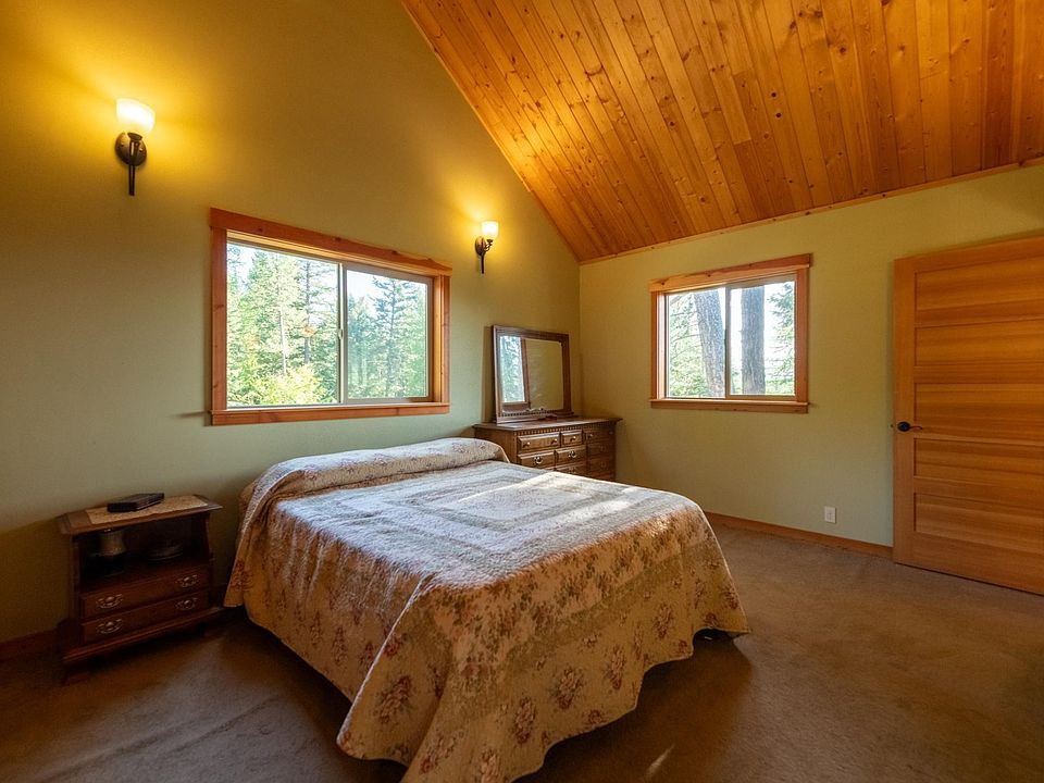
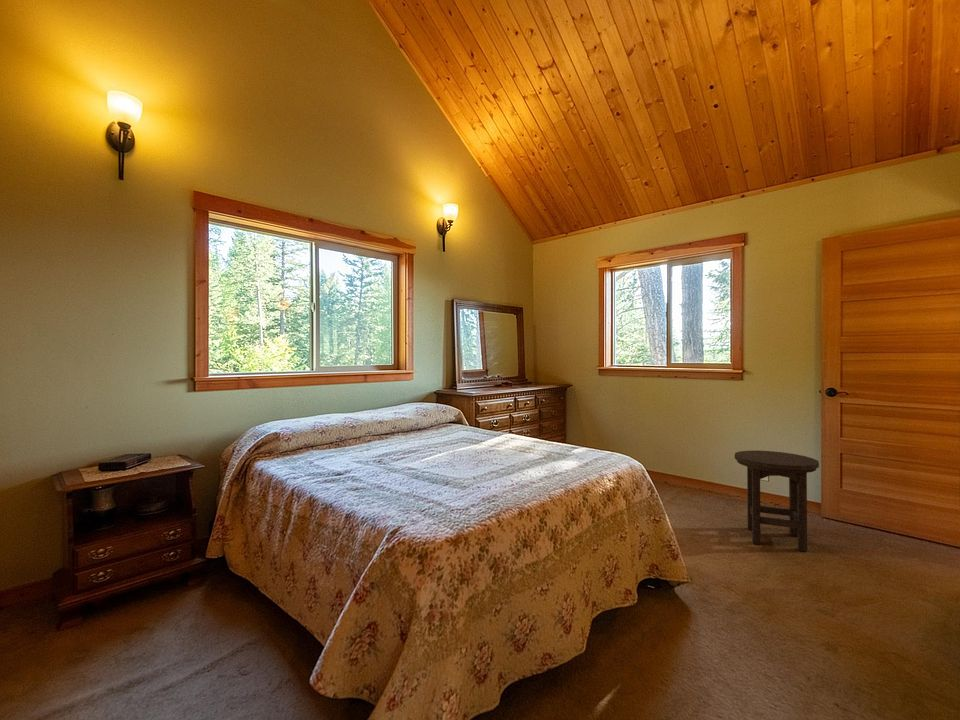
+ stool [734,450,820,552]
